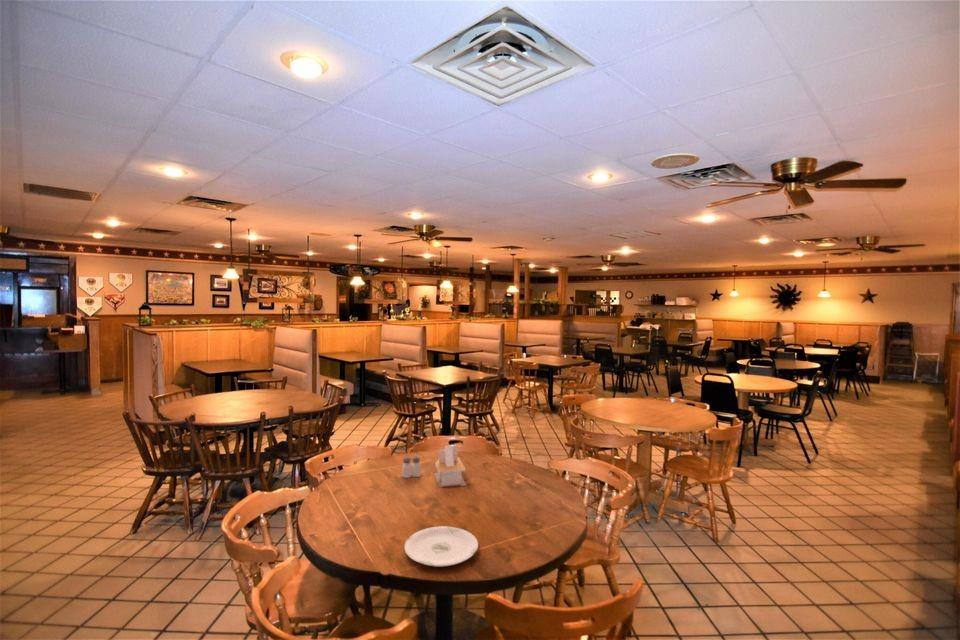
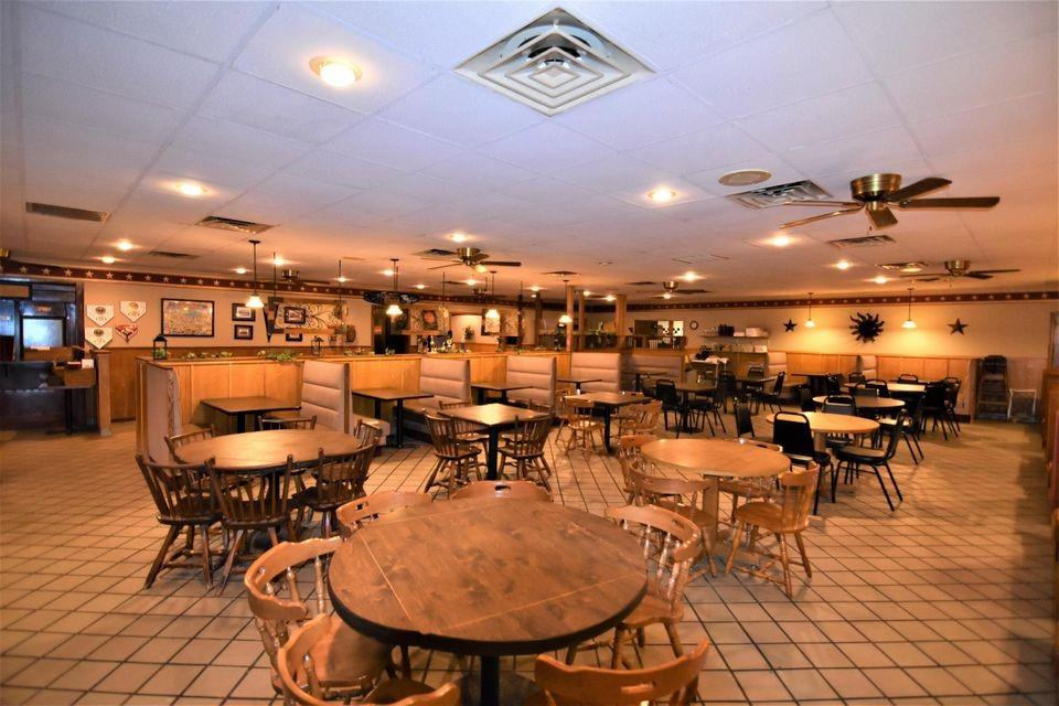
- plate [403,525,479,568]
- napkin holder [433,445,468,489]
- salt and pepper shaker [401,455,422,479]
